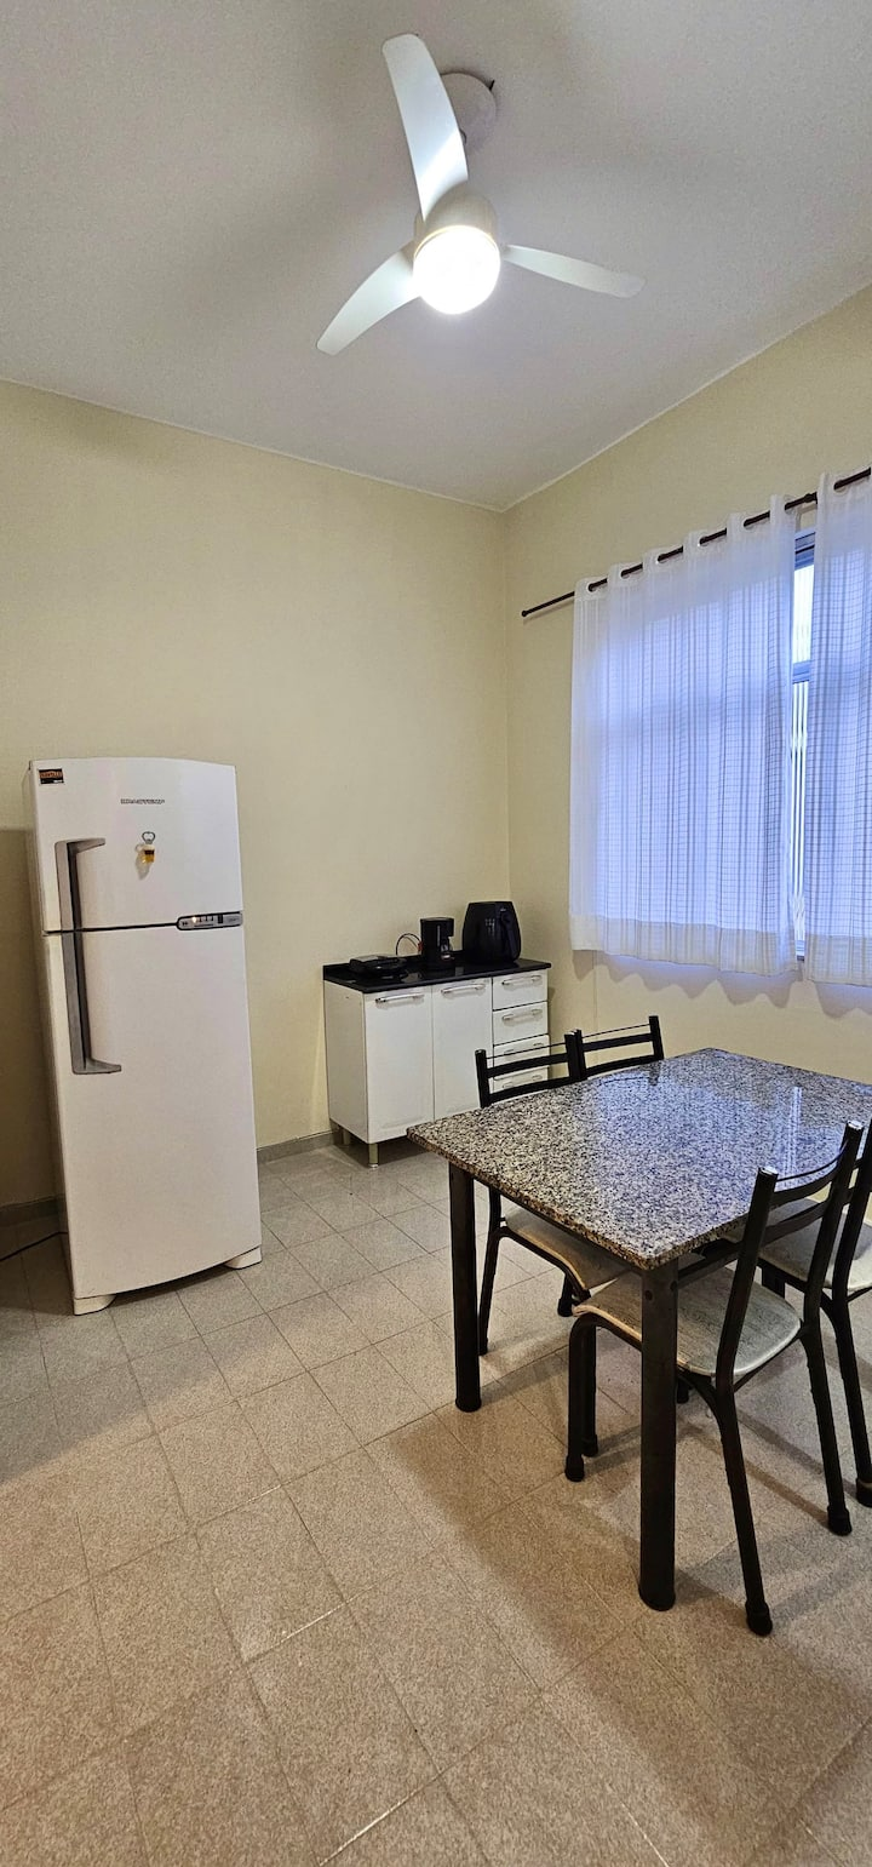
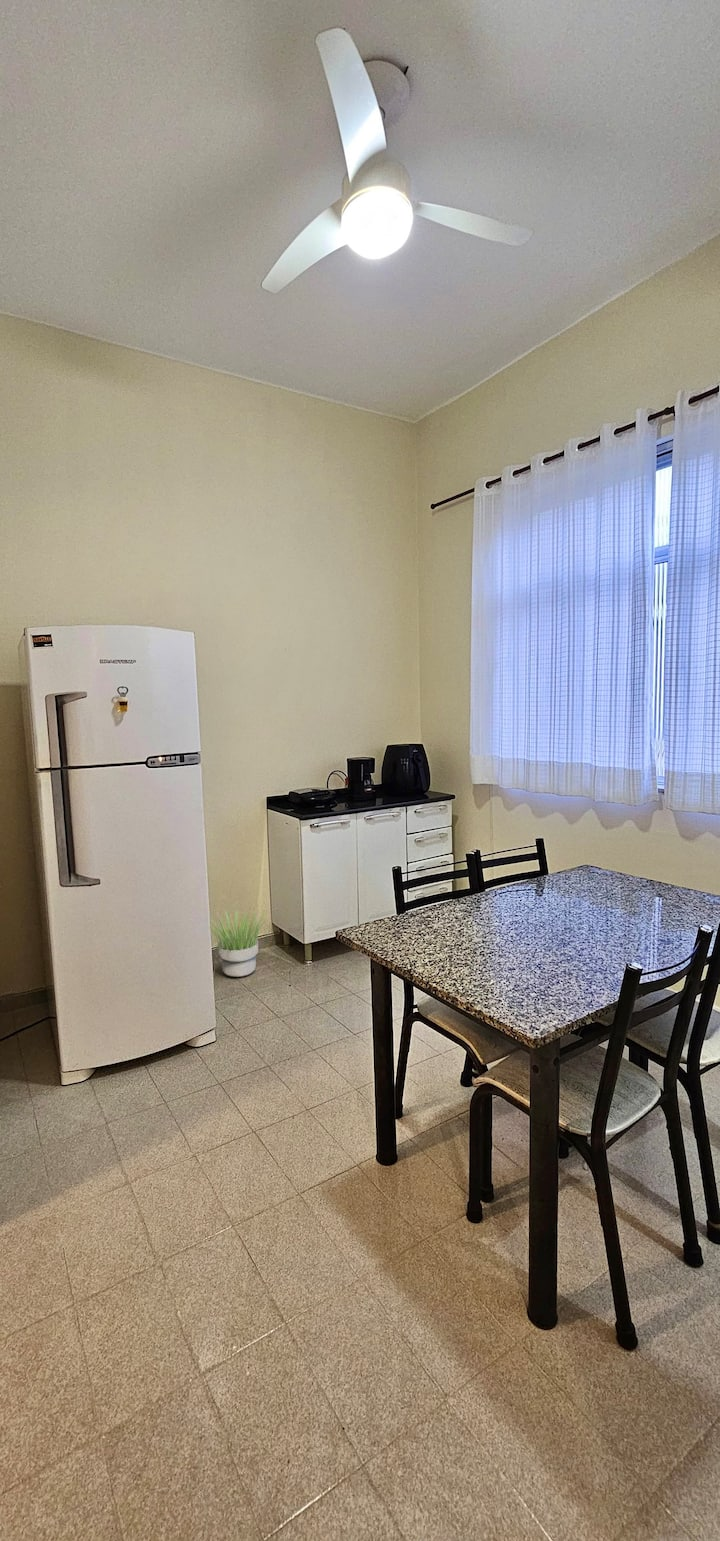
+ potted plant [210,906,267,978]
